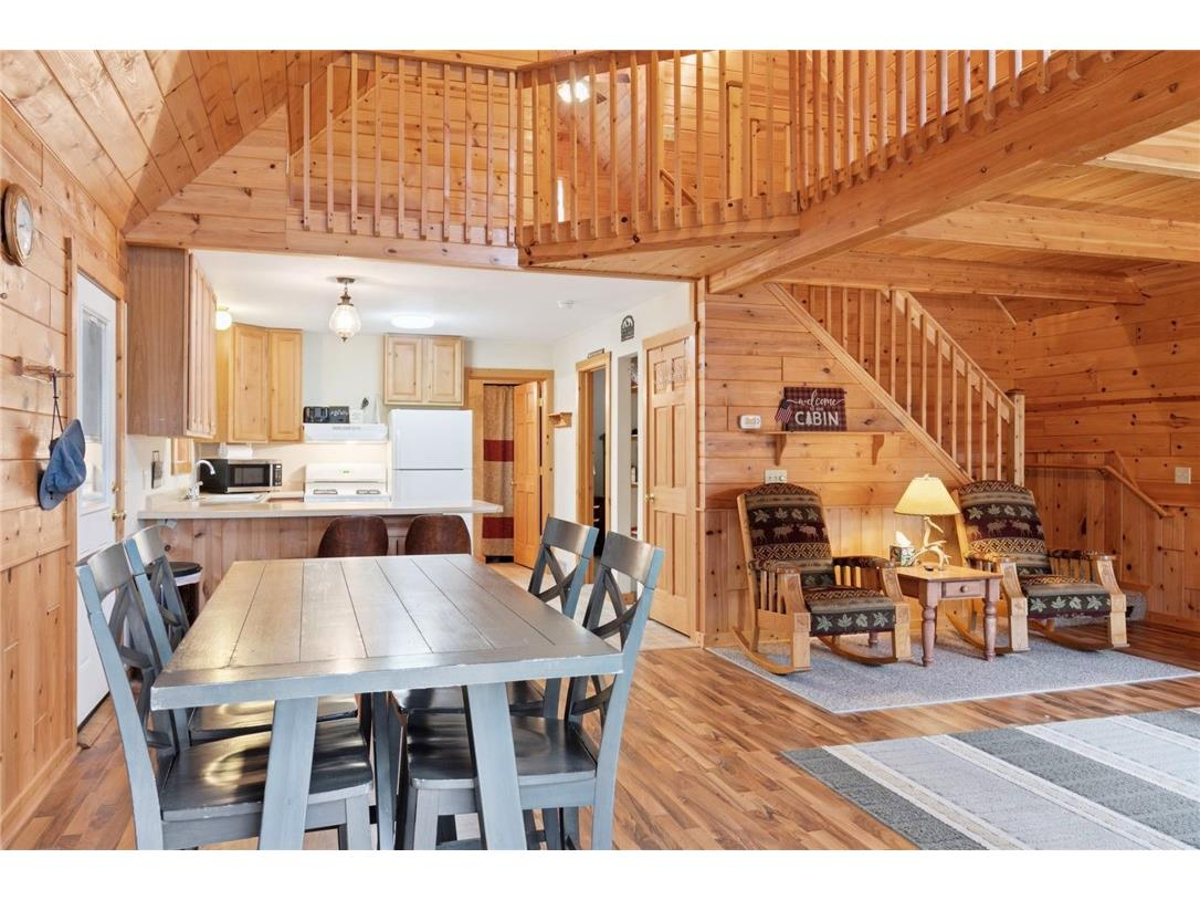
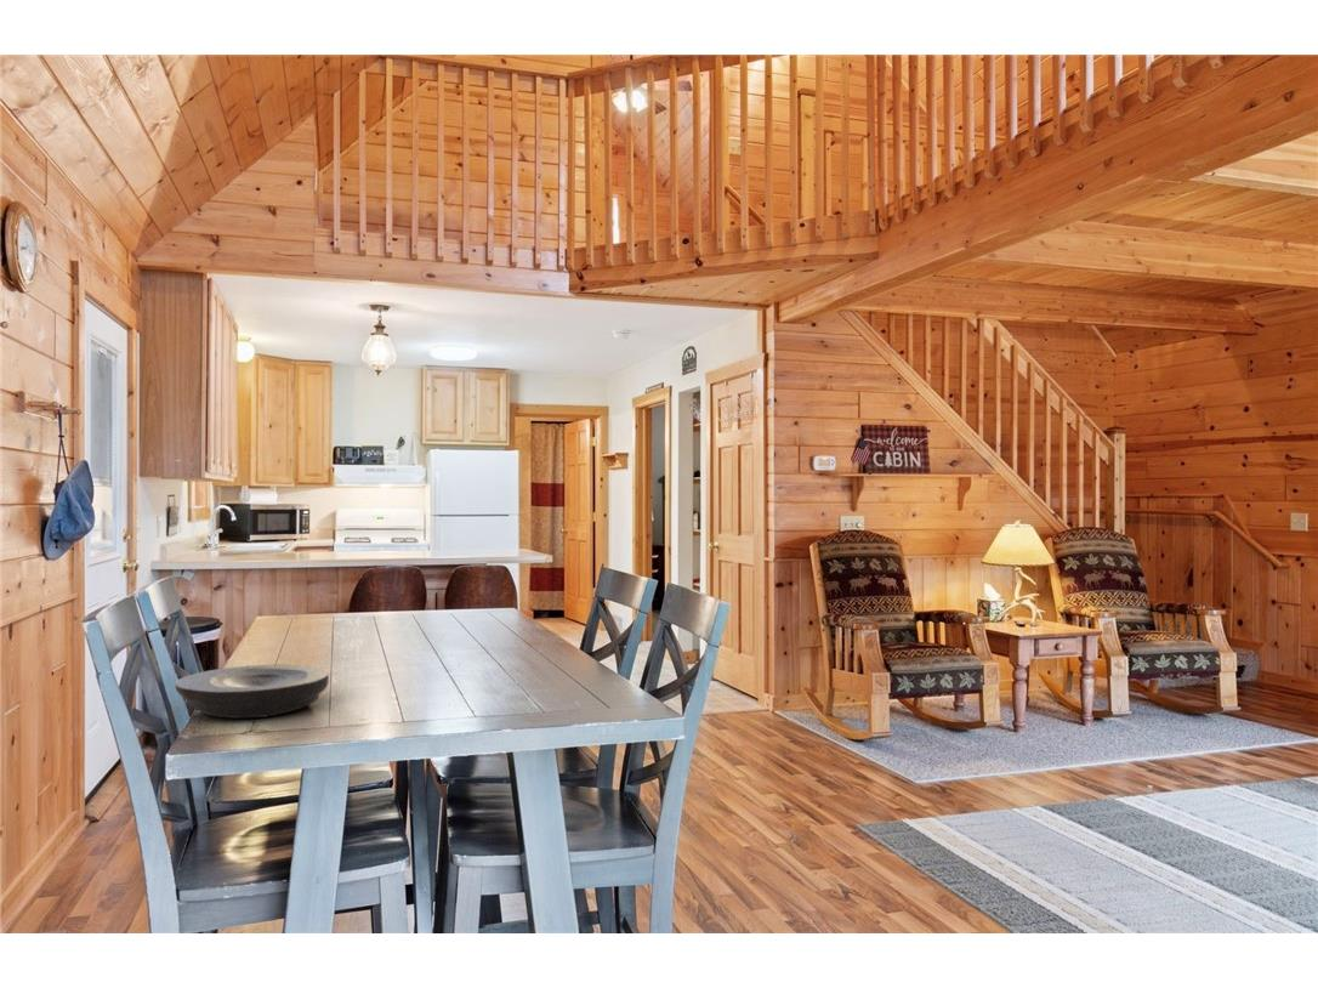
+ plate [174,664,330,720]
